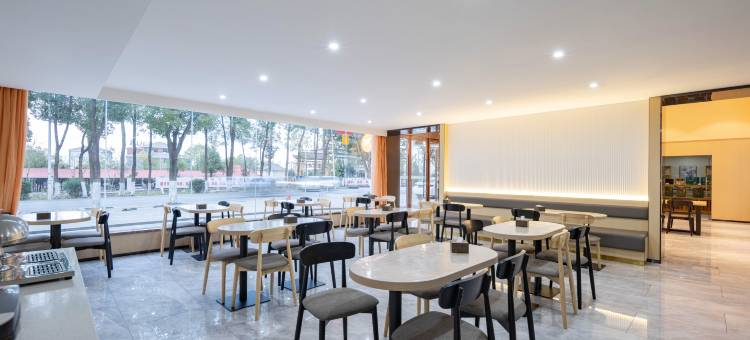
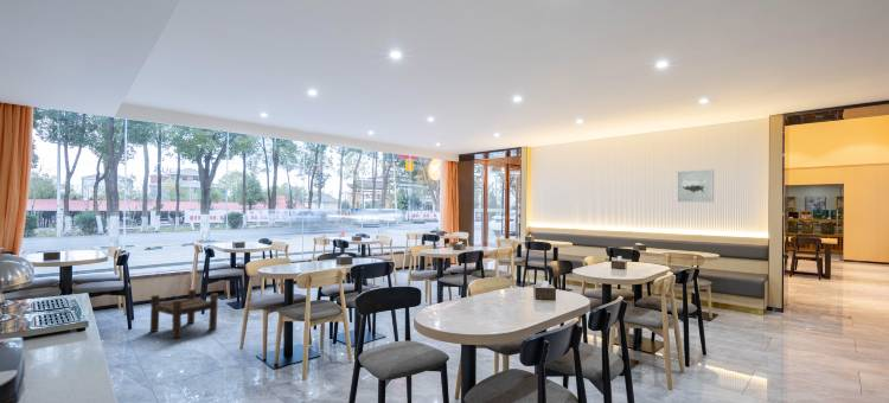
+ stool [149,288,219,339]
+ wall art [676,168,715,204]
